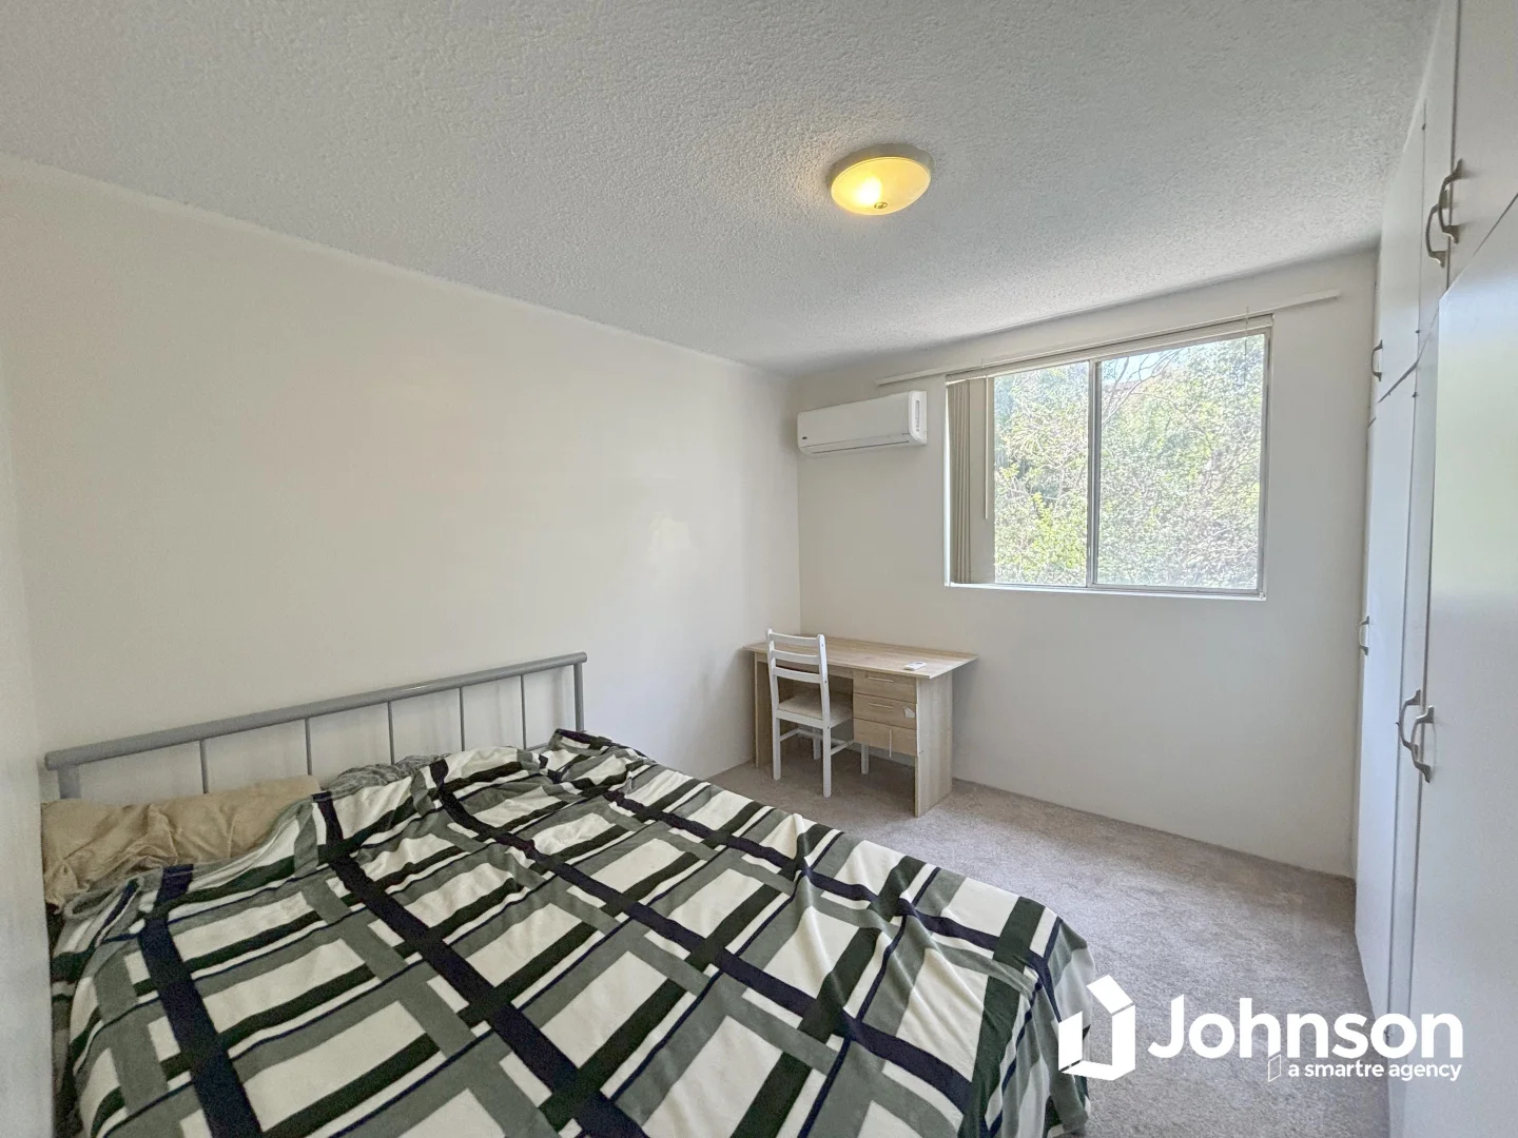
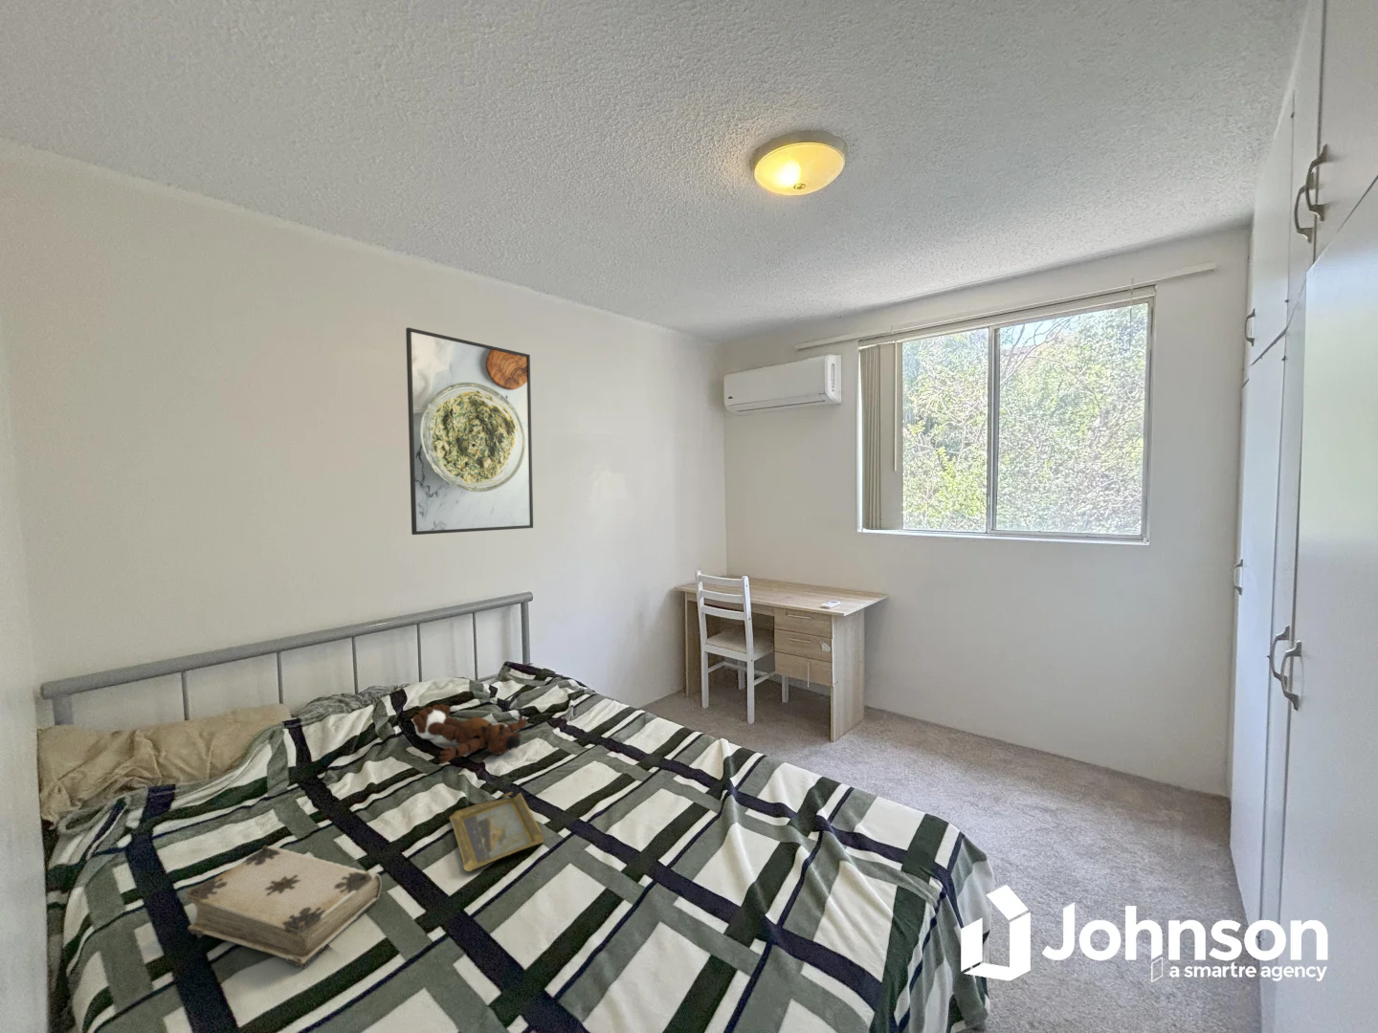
+ bible [184,844,383,970]
+ tray [449,791,545,872]
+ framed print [405,327,534,536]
+ teddy bear [411,703,527,765]
